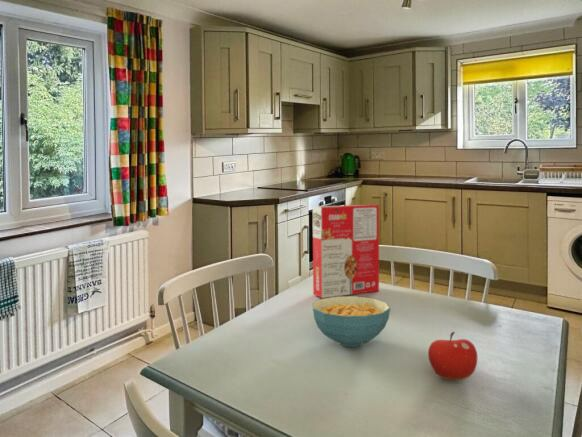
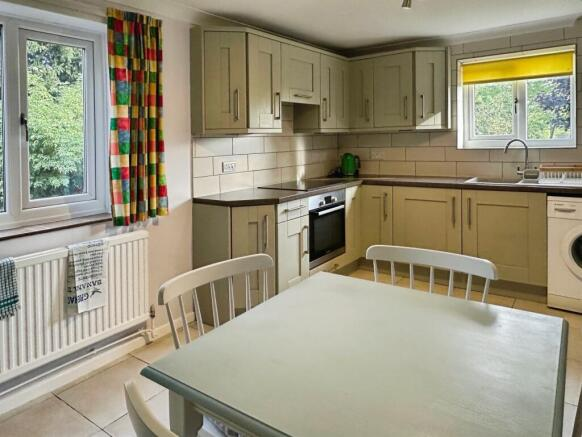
- cereal bowl [311,295,391,348]
- cereal box [312,204,380,299]
- fruit [427,331,478,381]
